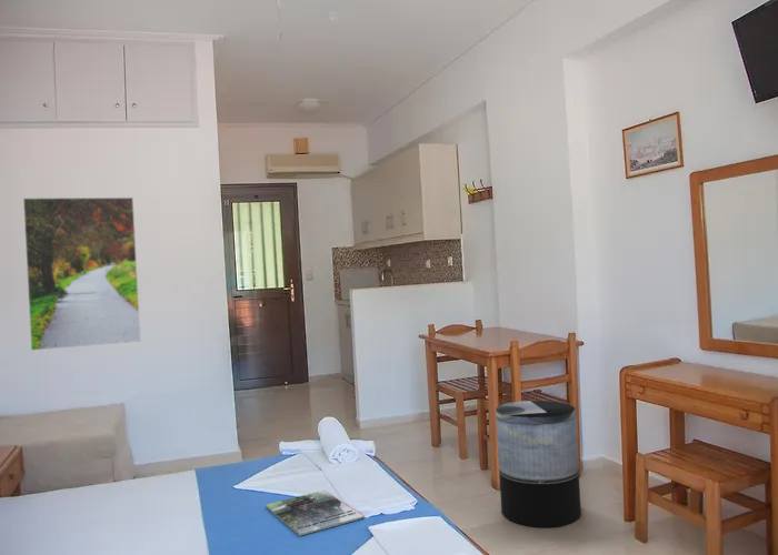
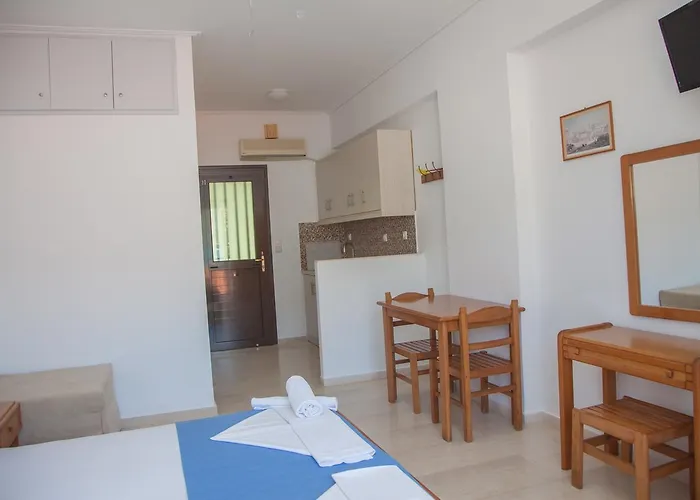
- magazine [265,490,366,537]
- trash can [495,400,582,528]
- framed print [22,196,142,352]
